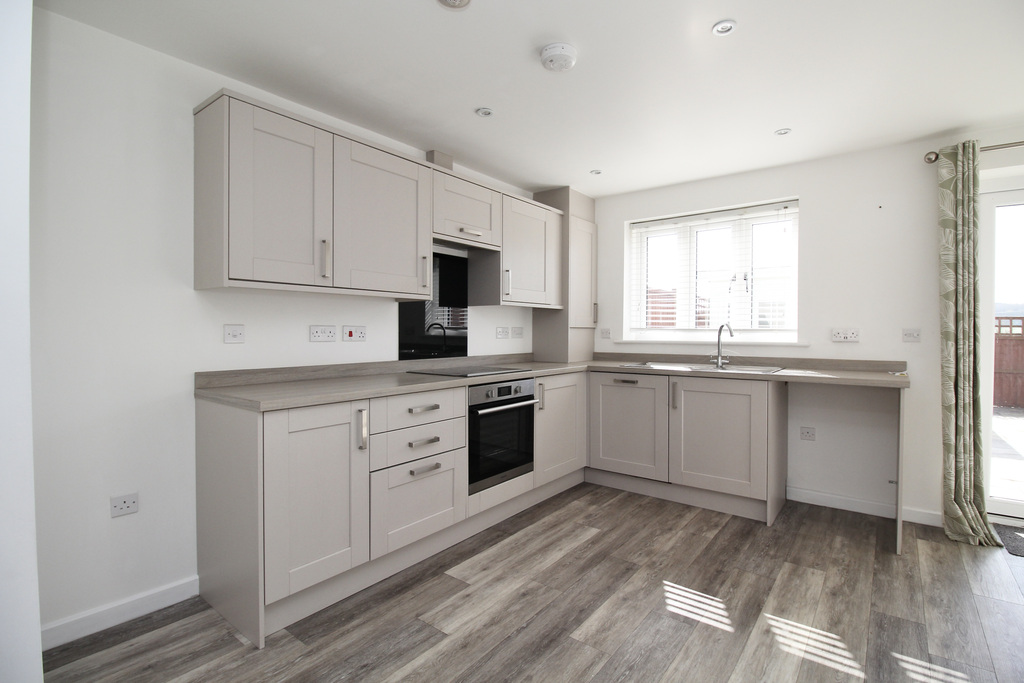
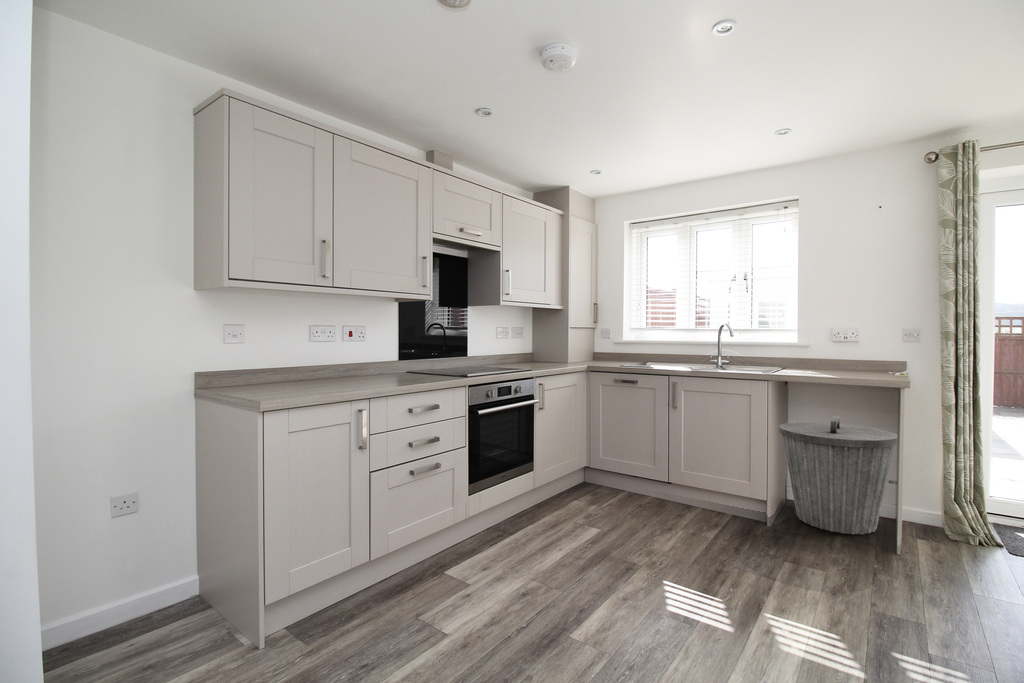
+ trash can [778,415,898,535]
